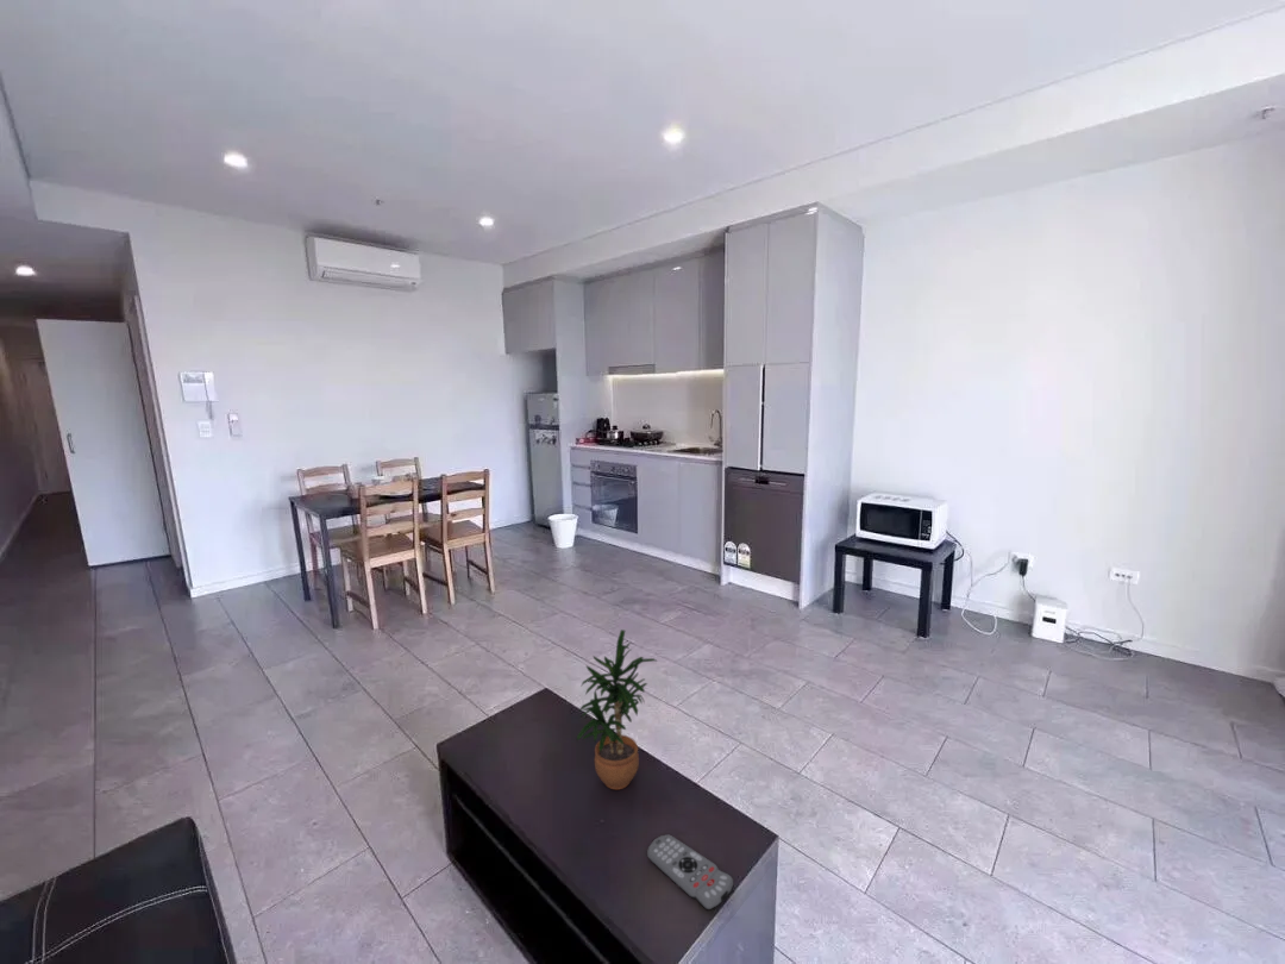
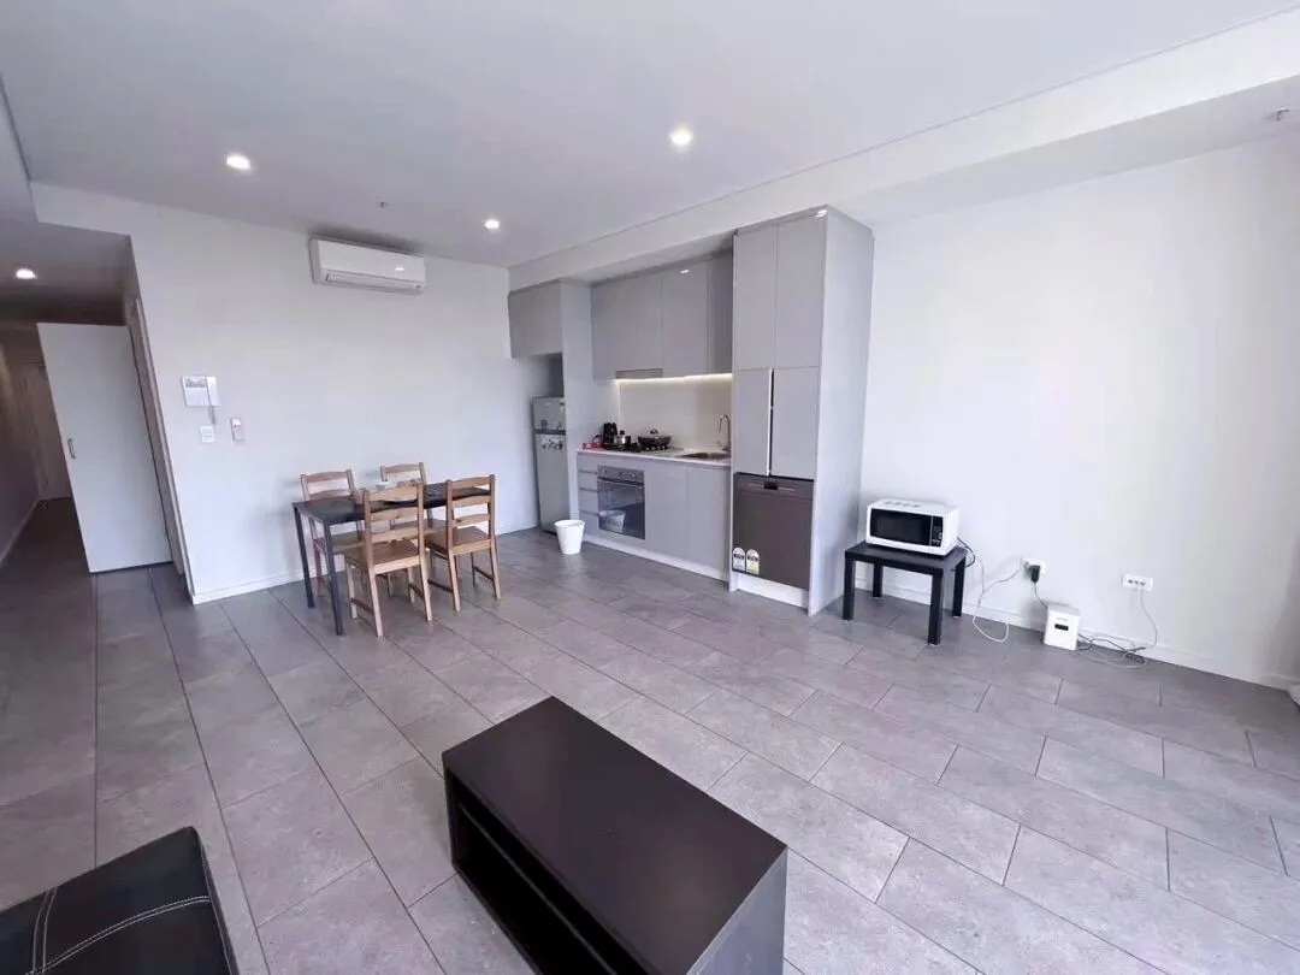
- potted plant [576,628,657,790]
- remote control [646,834,734,910]
